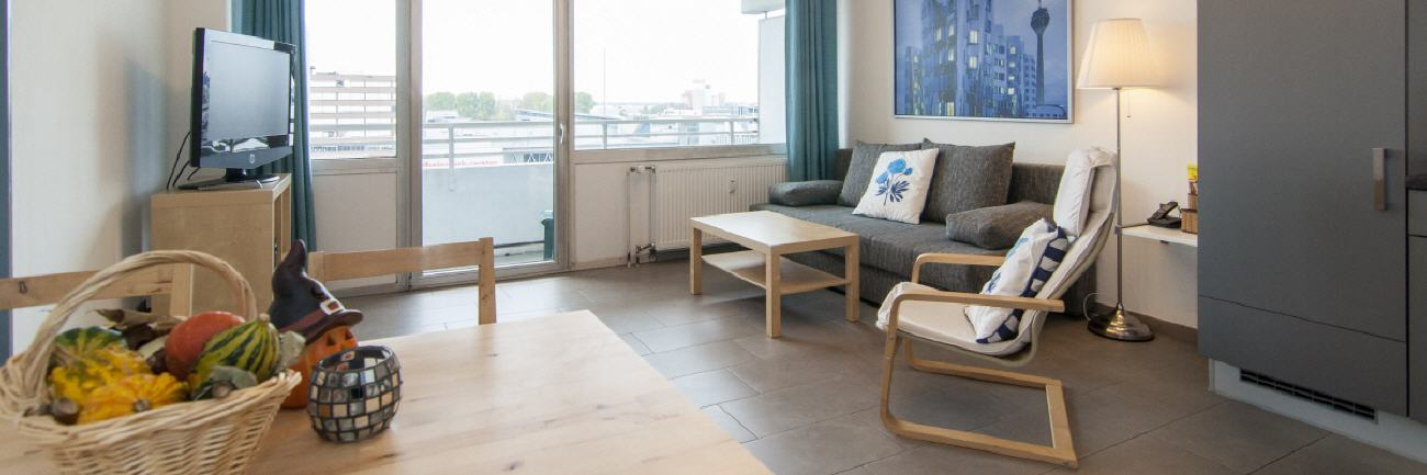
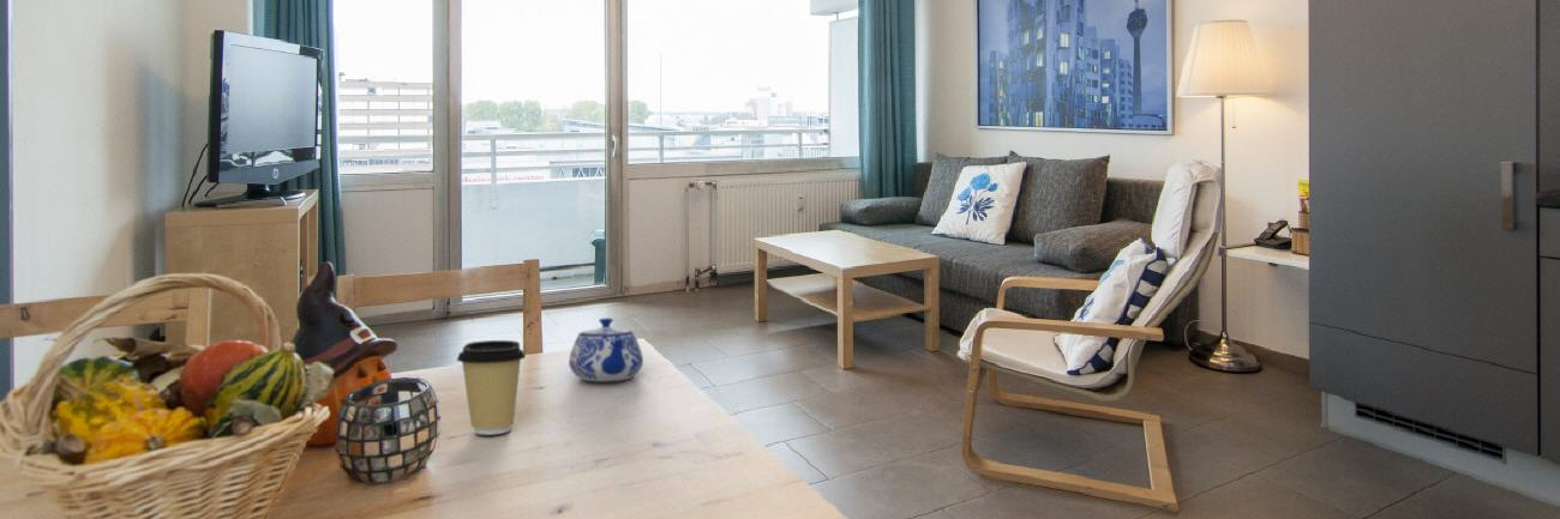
+ teapot [568,316,644,382]
+ coffee cup [456,339,527,436]
